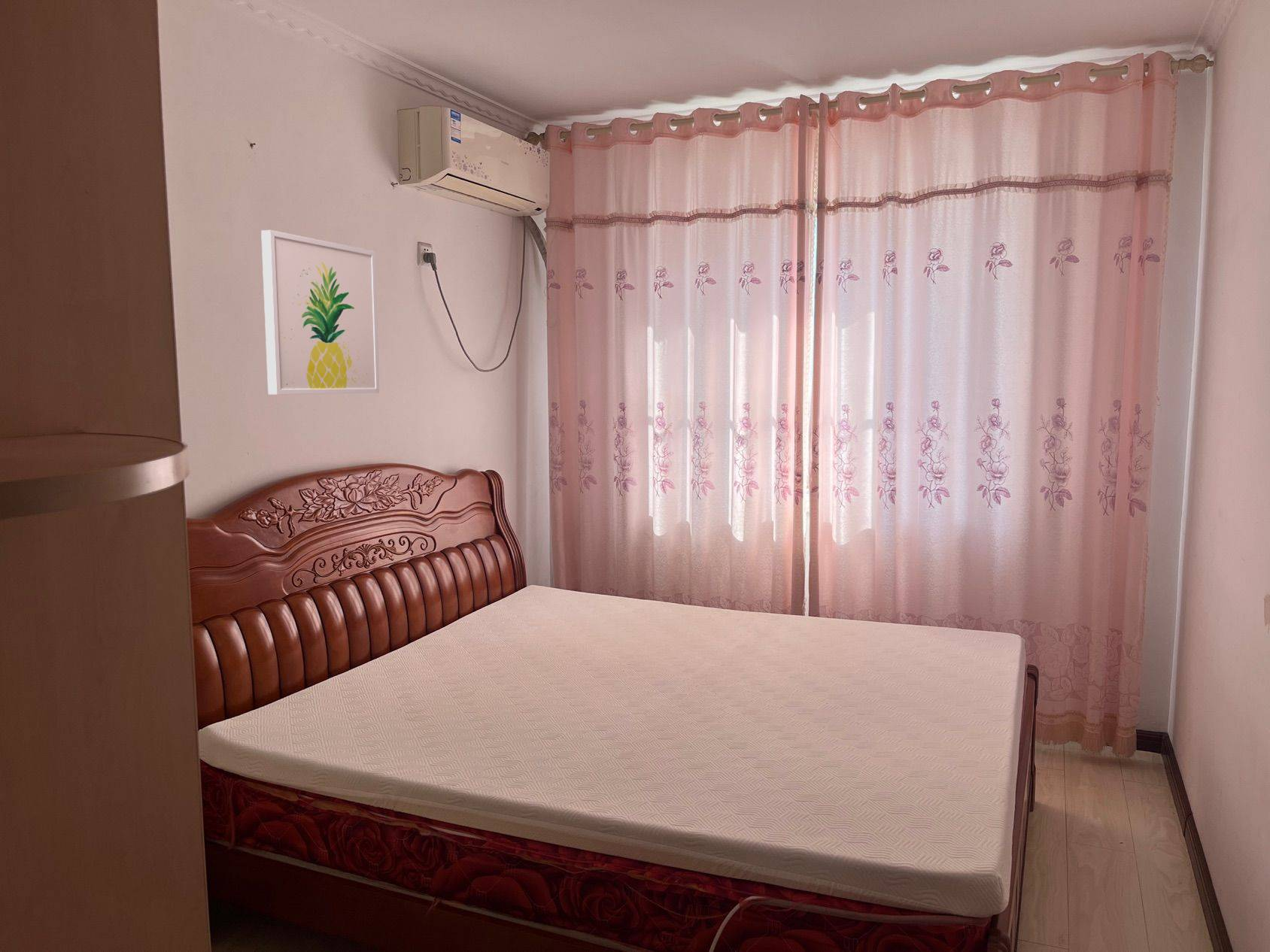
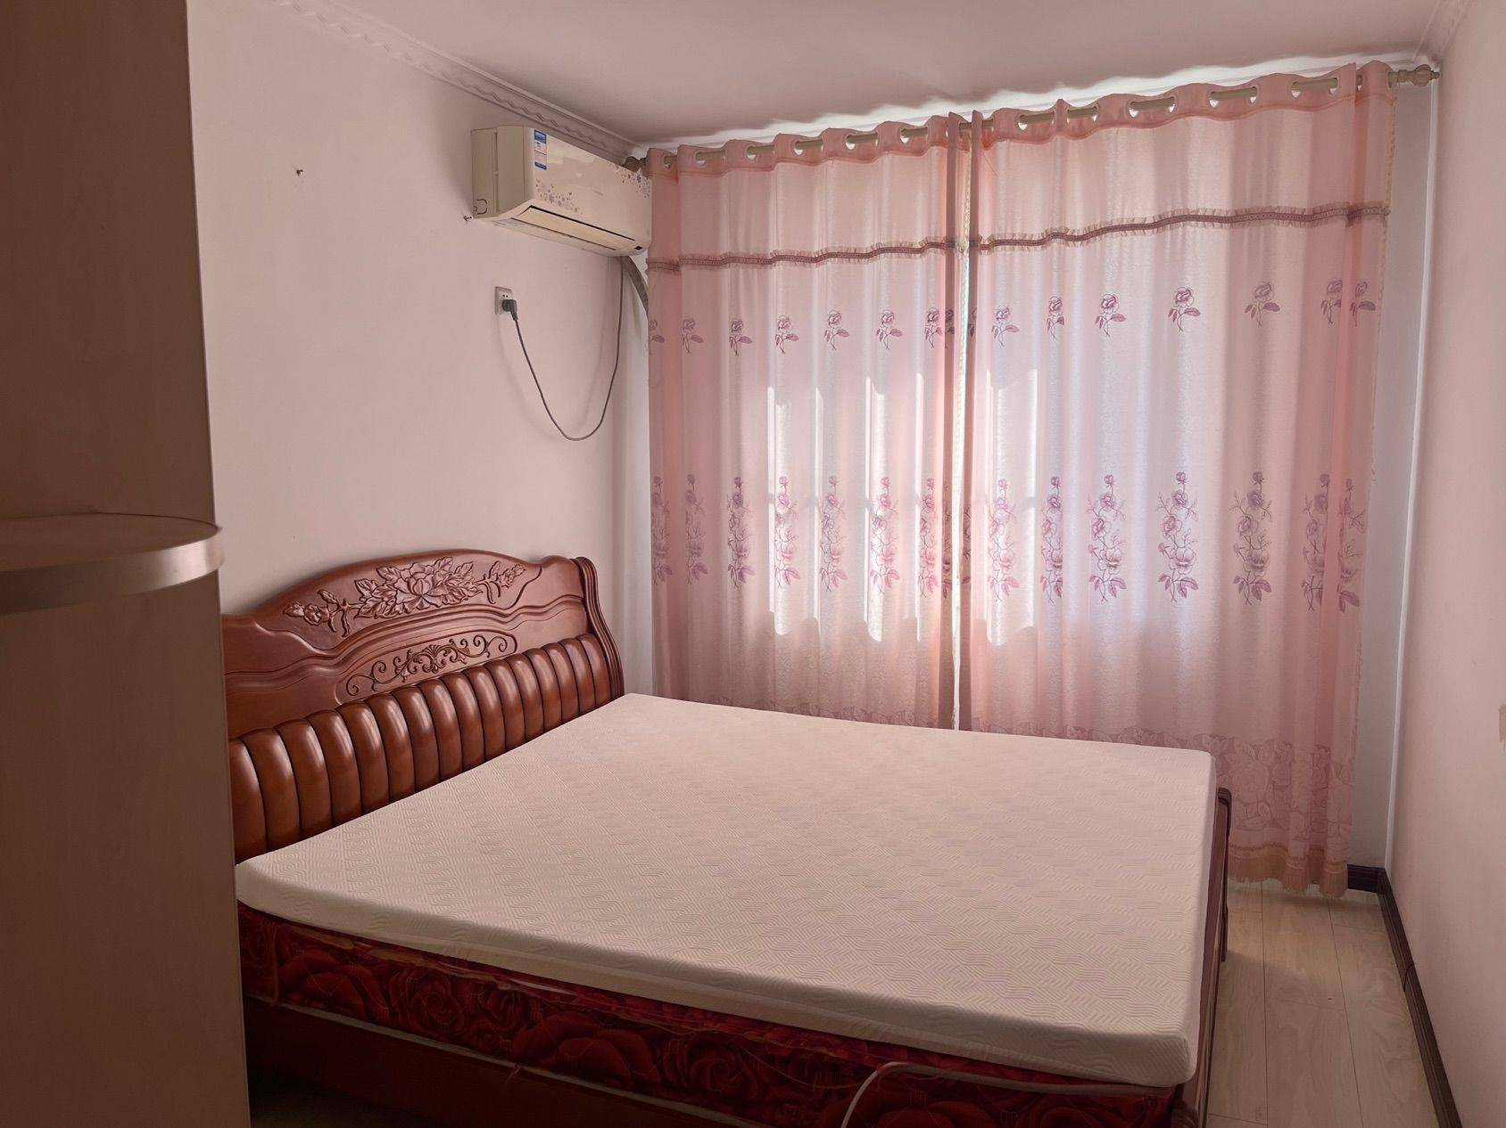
- wall art [260,229,380,395]
